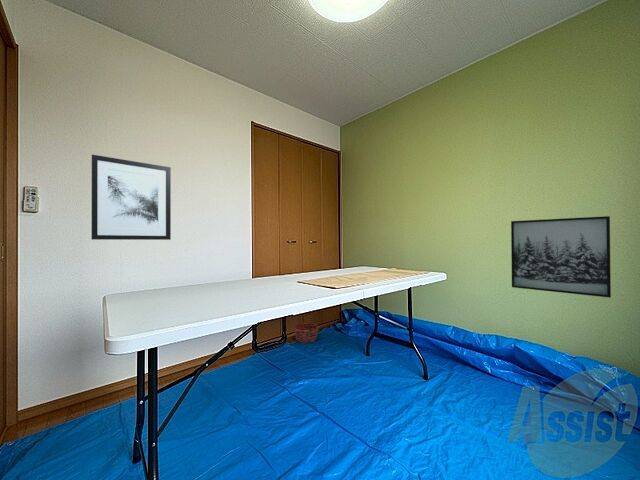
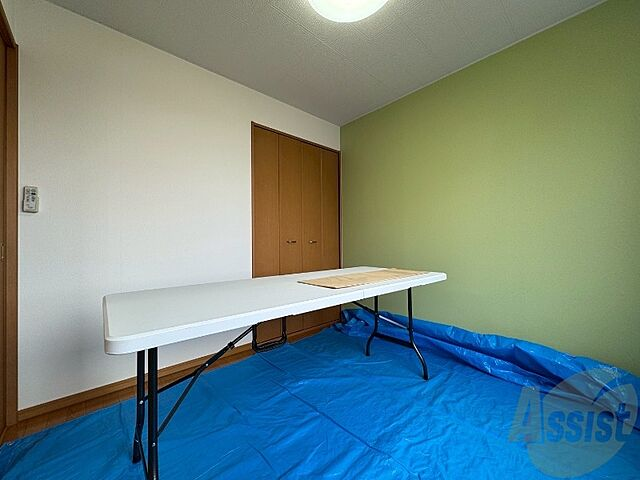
- basket [293,311,319,344]
- wall art [91,154,172,241]
- wall art [510,215,612,299]
